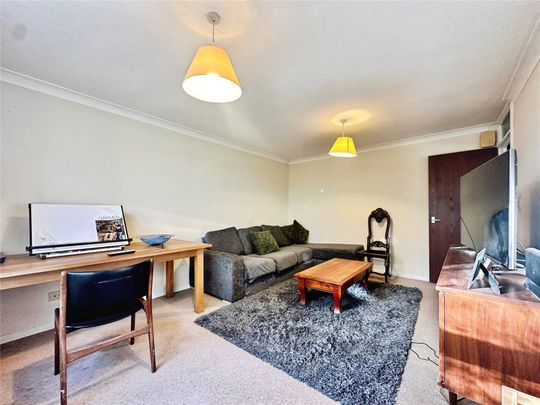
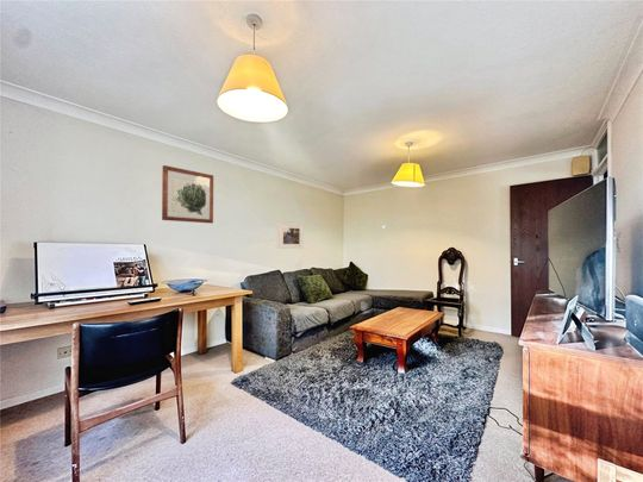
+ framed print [276,221,304,250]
+ wall art [161,164,214,225]
